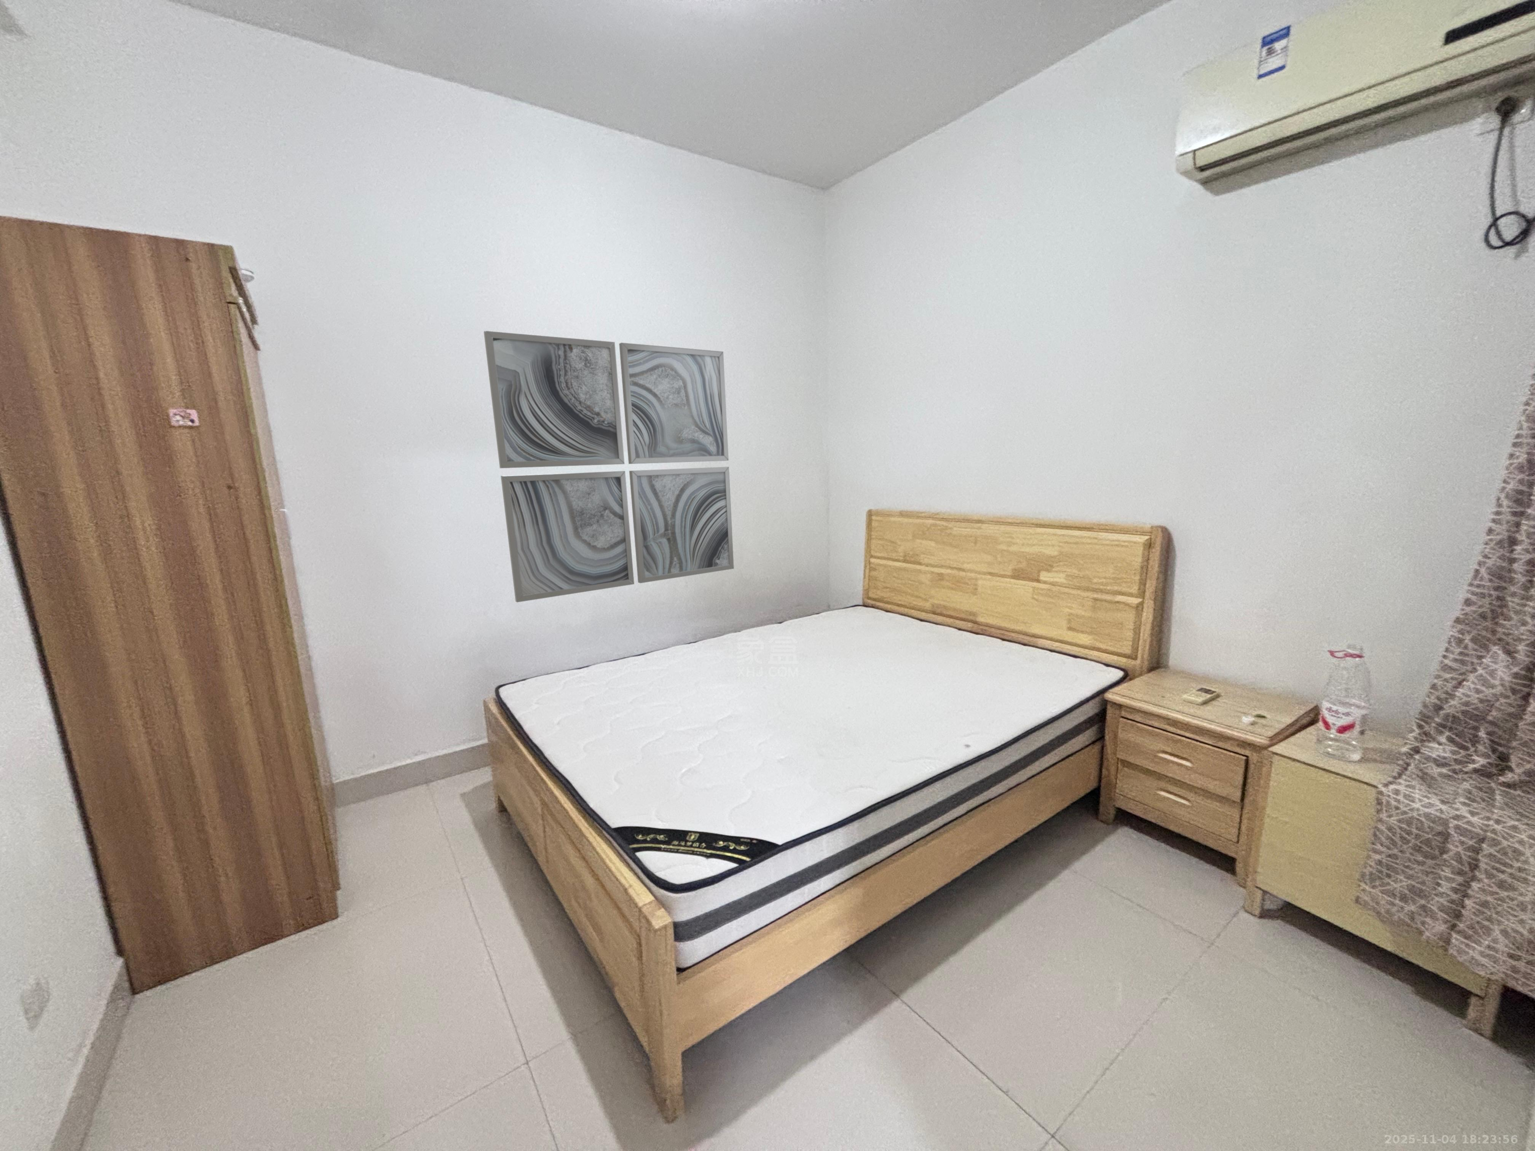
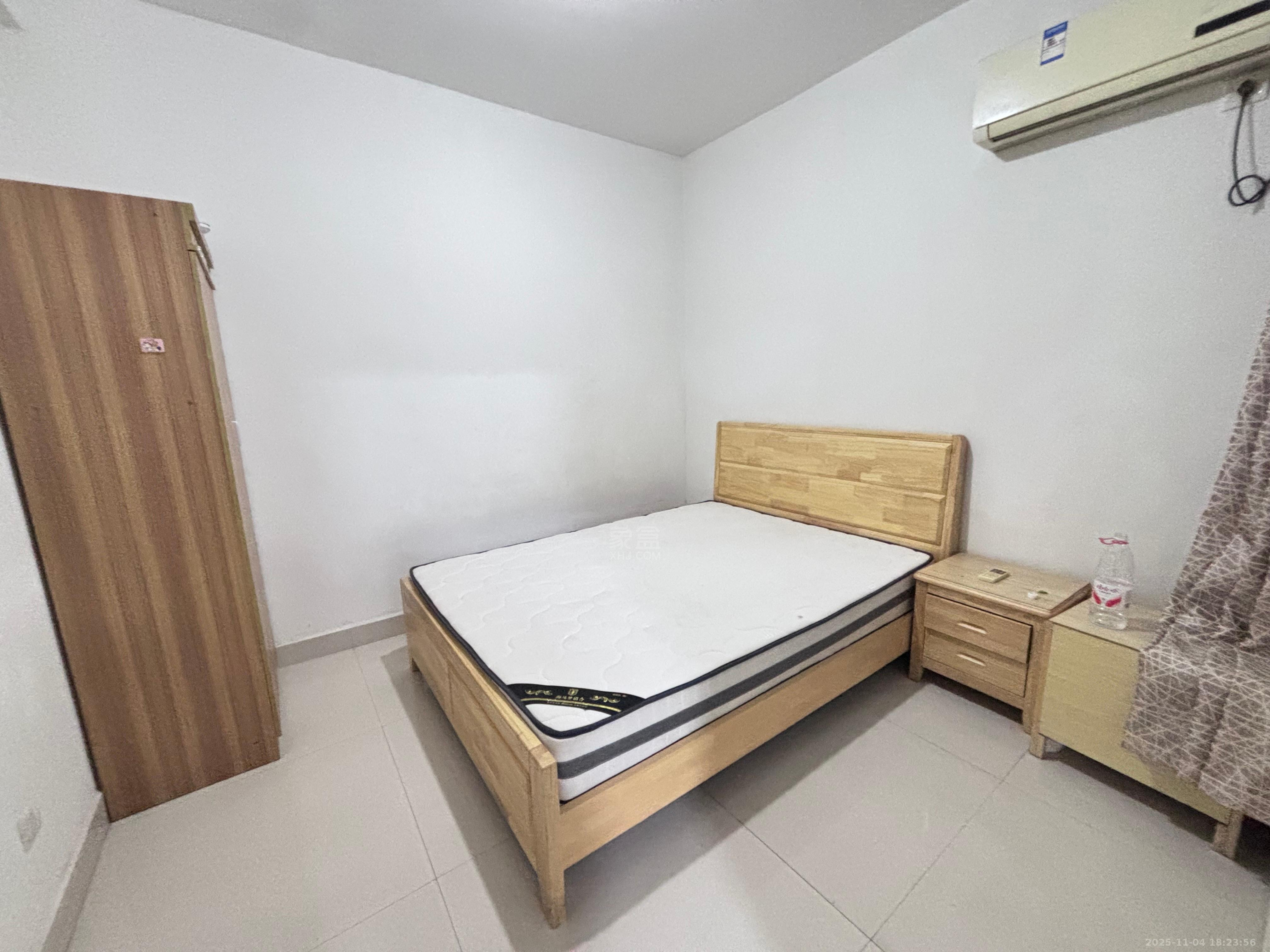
- wall art [483,330,735,603]
